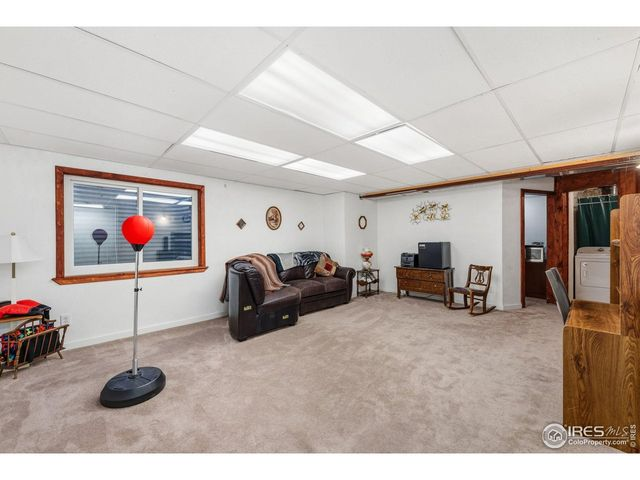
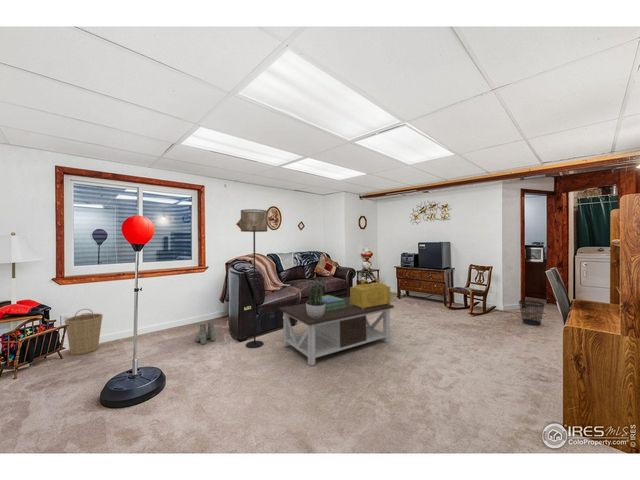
+ coffee table [278,296,395,367]
+ decorative box [349,276,392,309]
+ wastebasket [518,299,546,326]
+ potted plant [304,278,327,318]
+ floor lamp [240,208,268,349]
+ basket [64,308,104,356]
+ stack of books [318,294,347,311]
+ boots [195,321,216,345]
